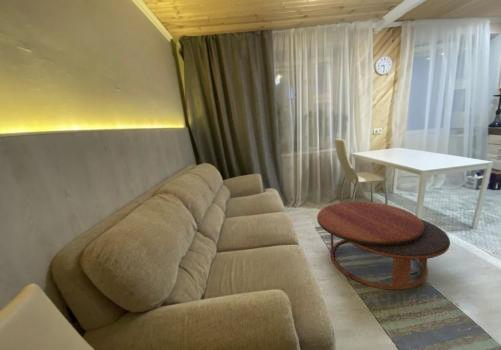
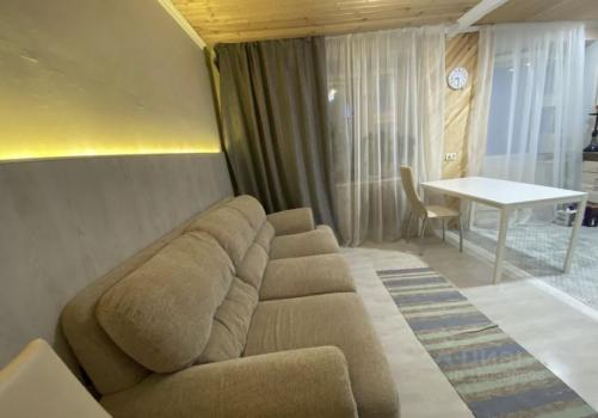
- coffee table [316,201,451,291]
